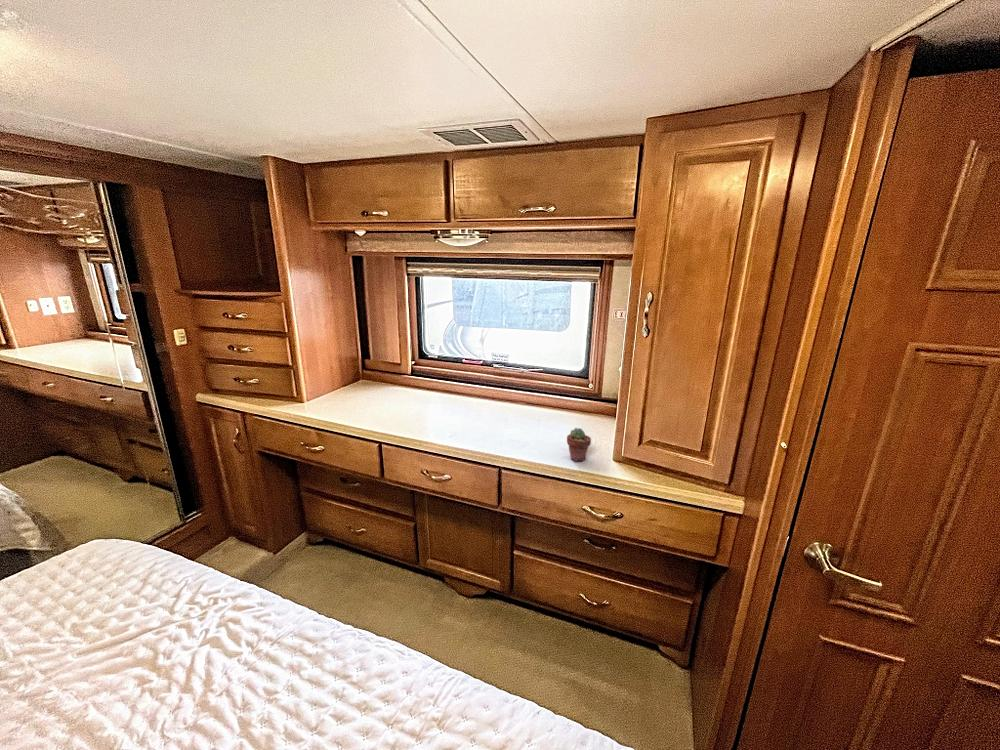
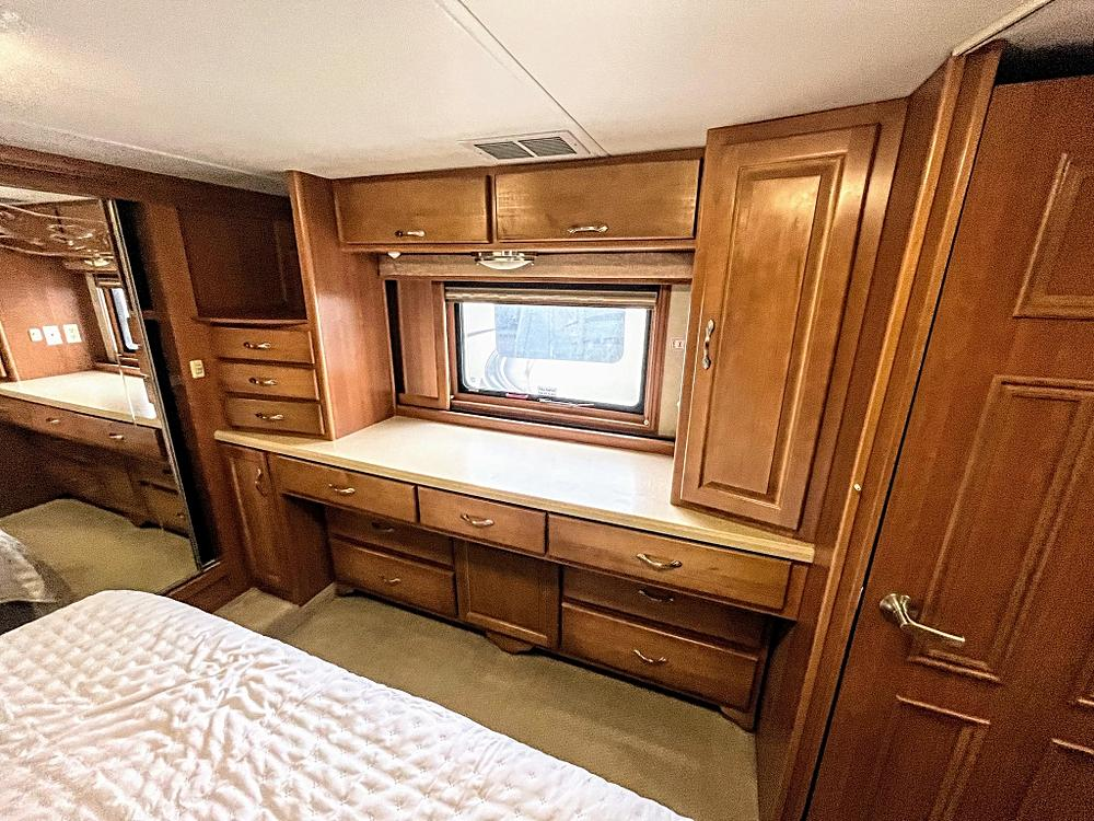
- potted succulent [566,427,592,462]
